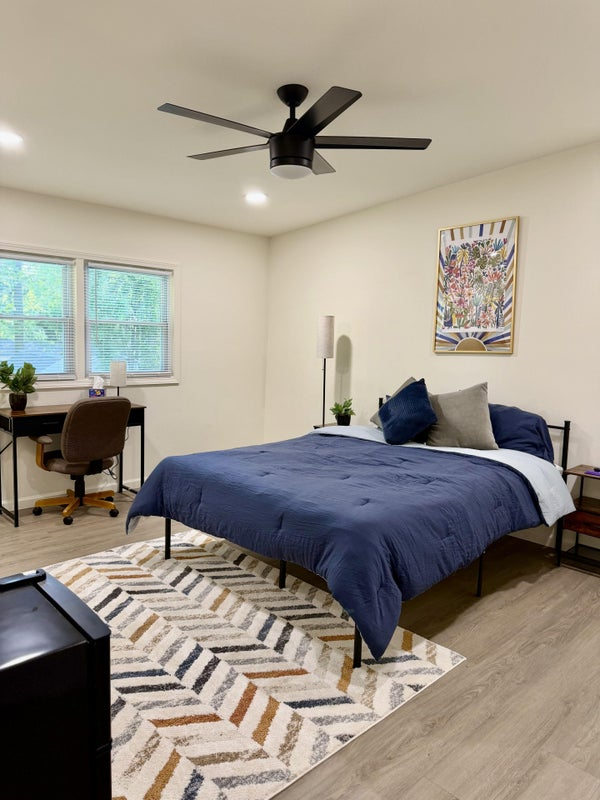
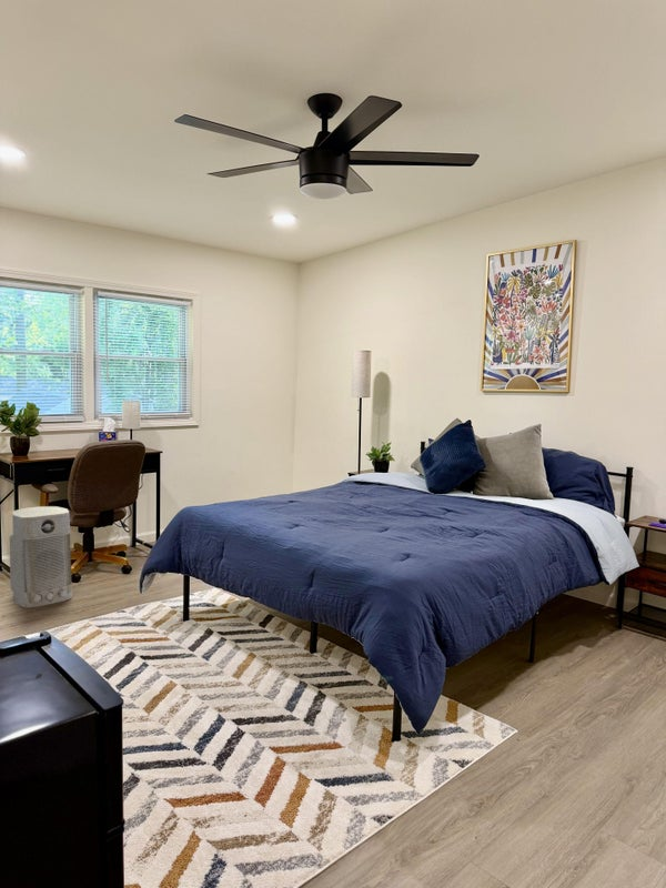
+ air purifier [9,505,73,609]
